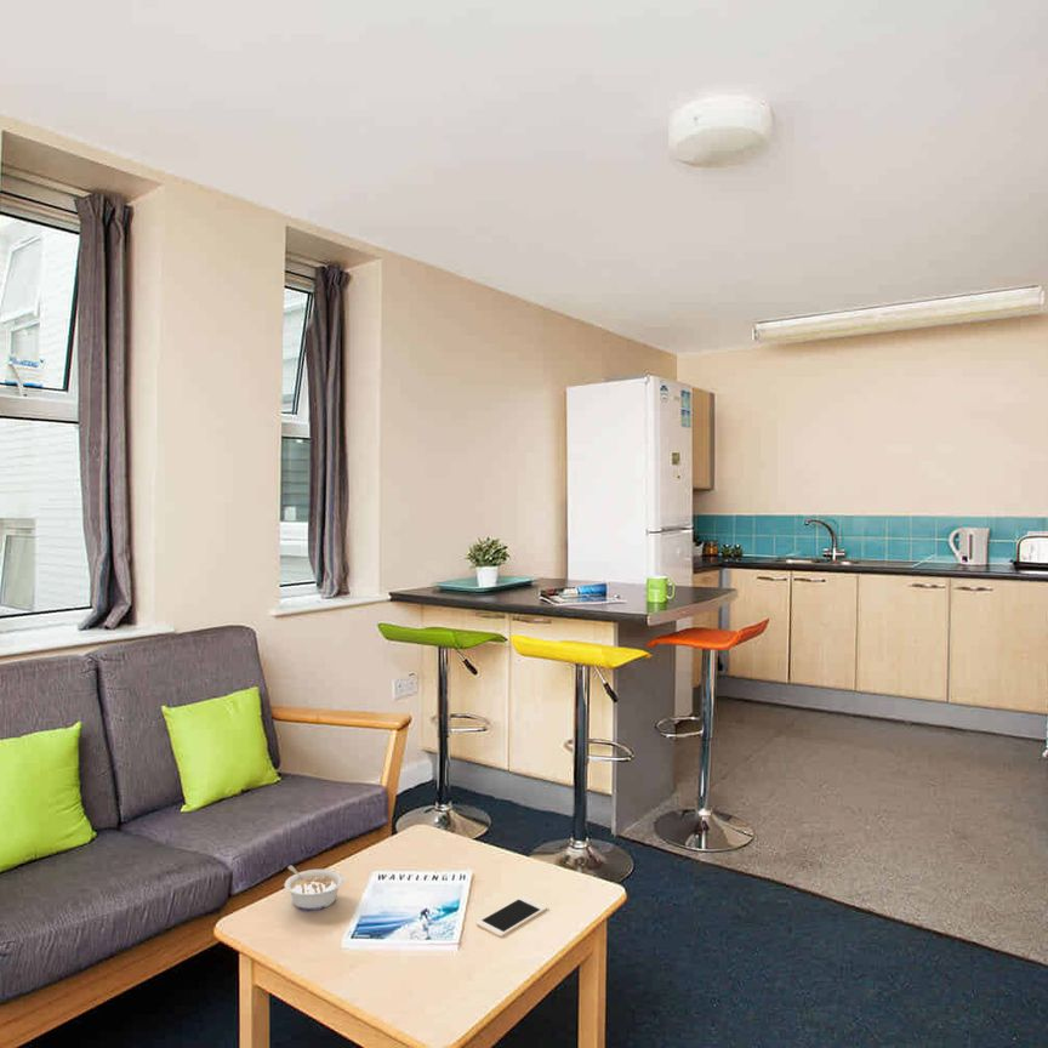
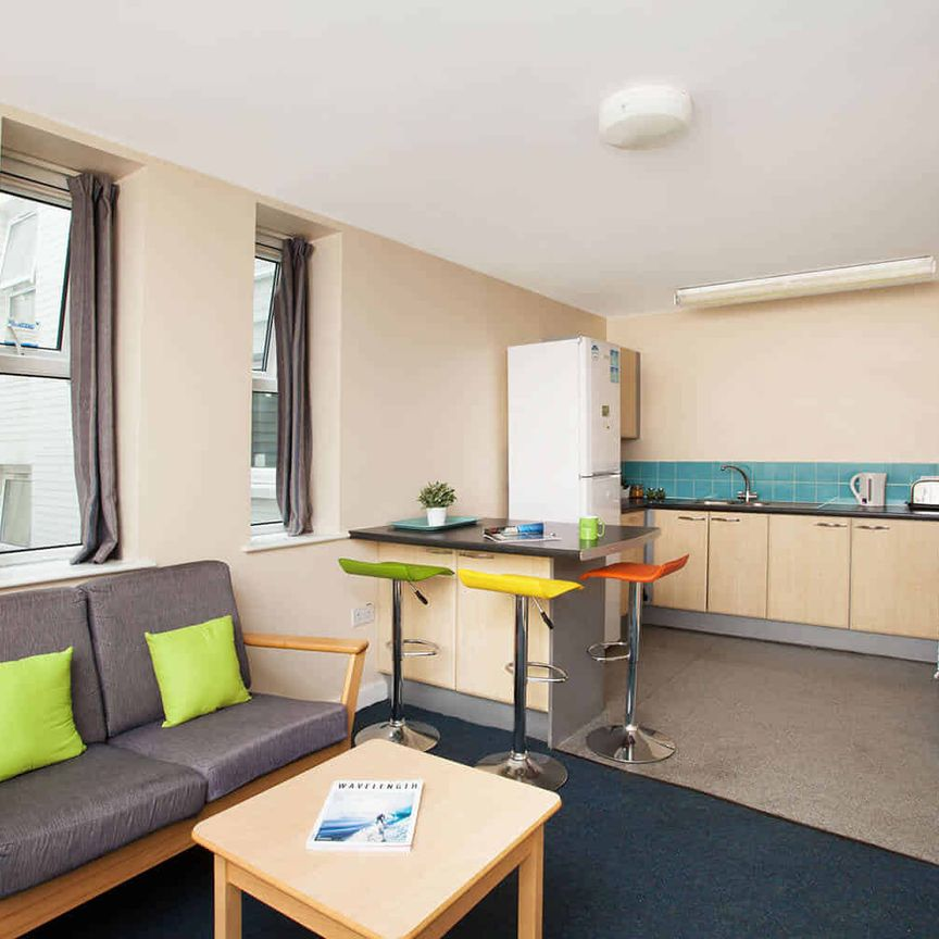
- cell phone [475,895,548,939]
- legume [283,865,346,911]
